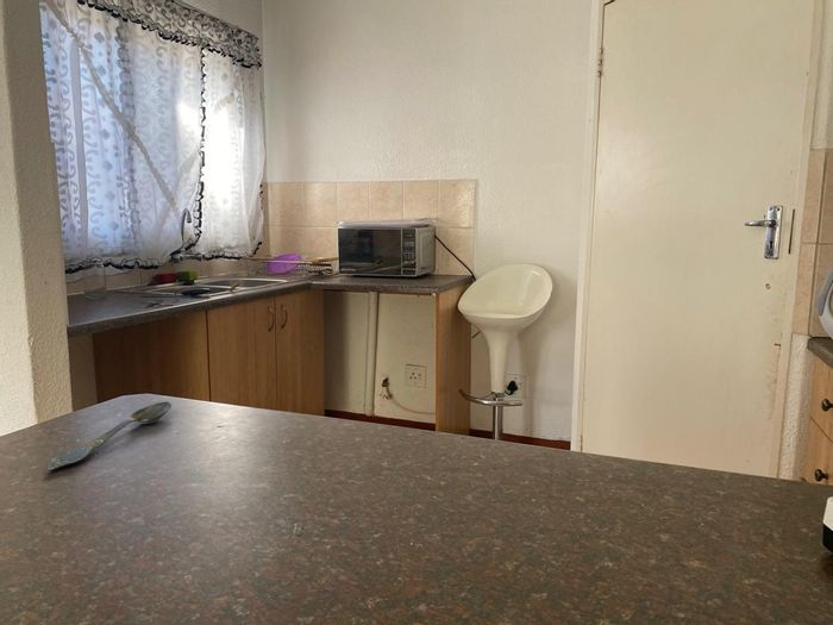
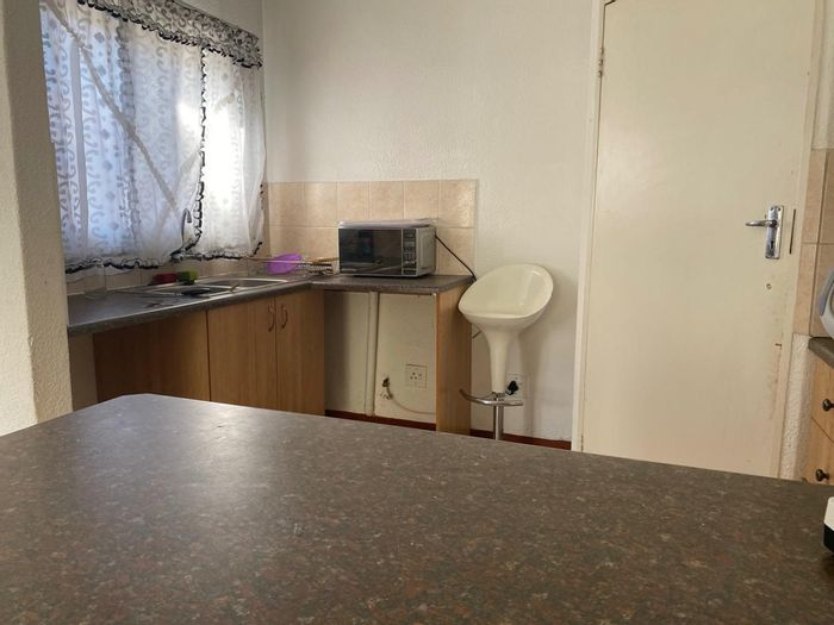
- spoon [46,401,173,471]
